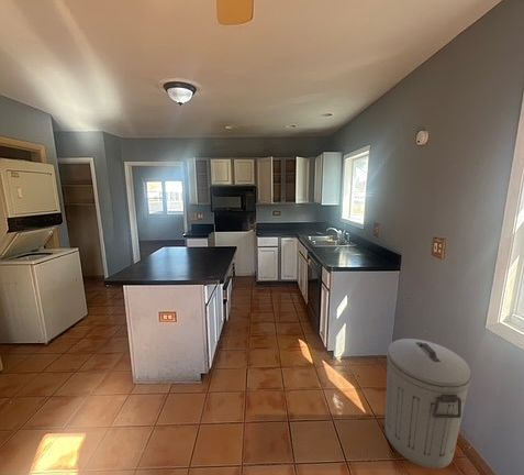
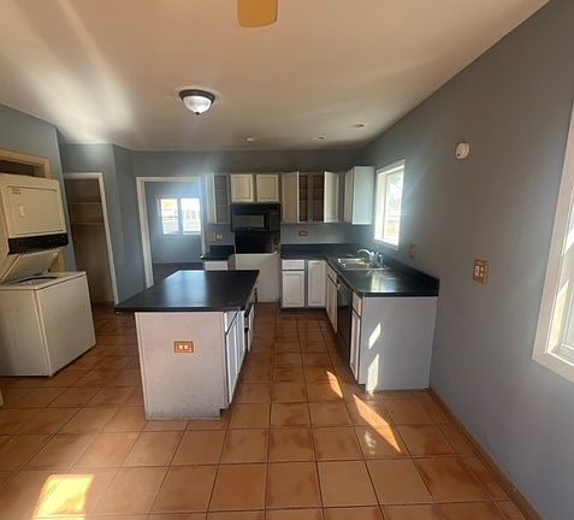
- trash can [383,338,472,470]
